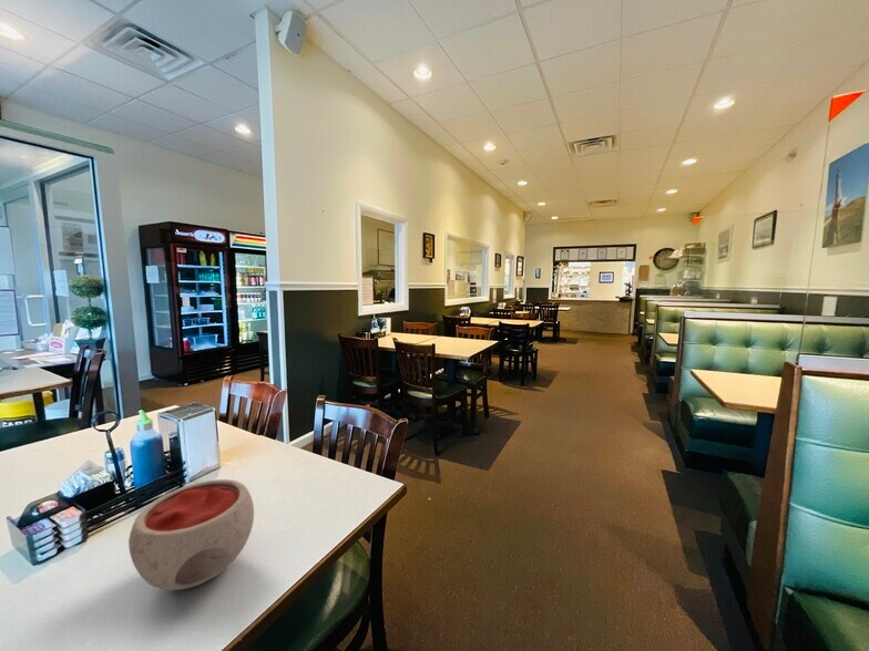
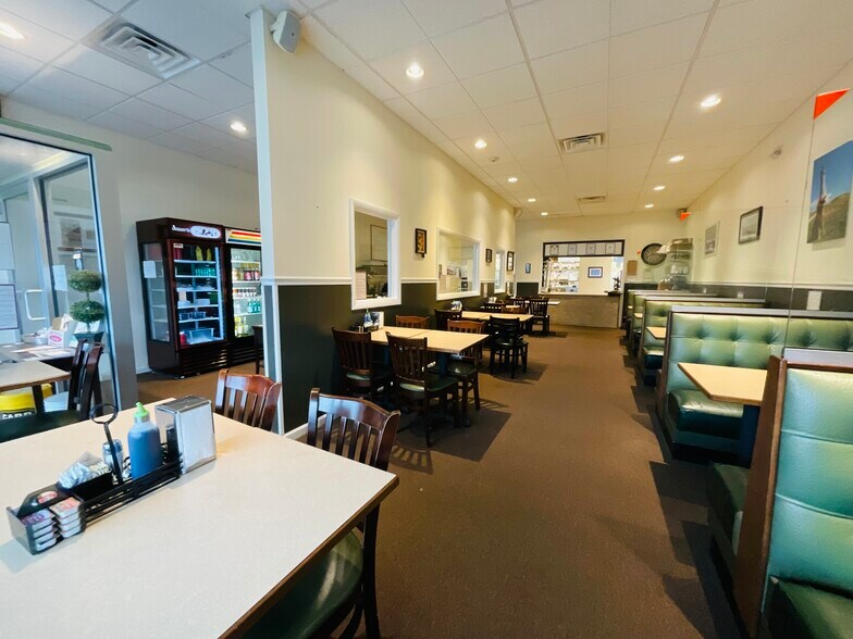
- bowl [127,478,255,591]
